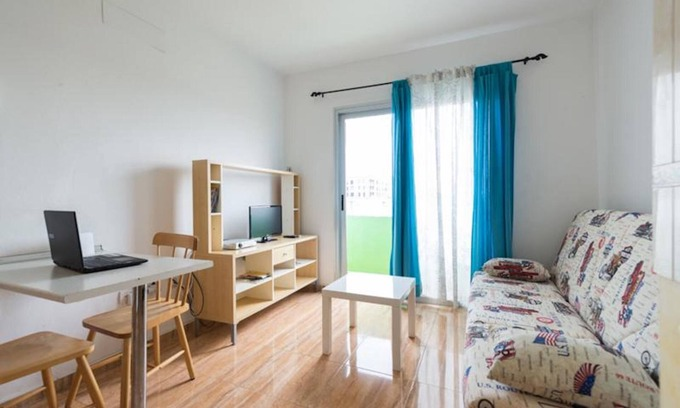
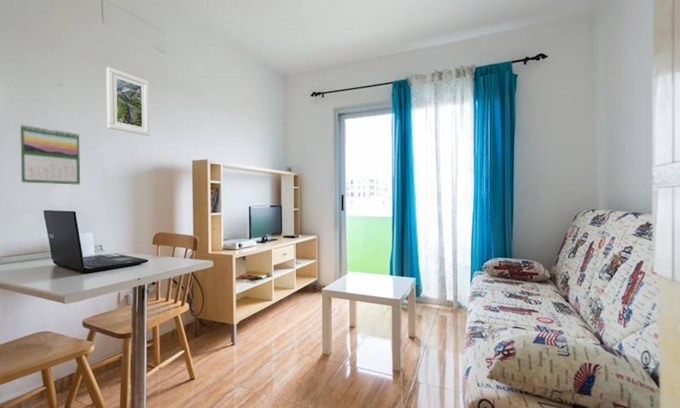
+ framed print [105,66,151,137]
+ calendar [19,123,81,186]
